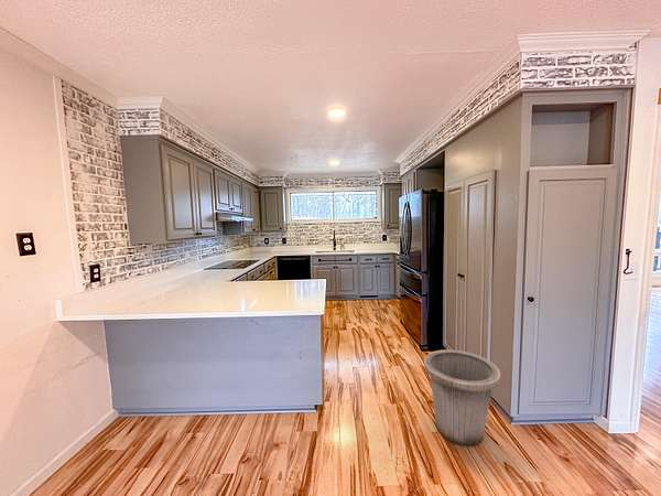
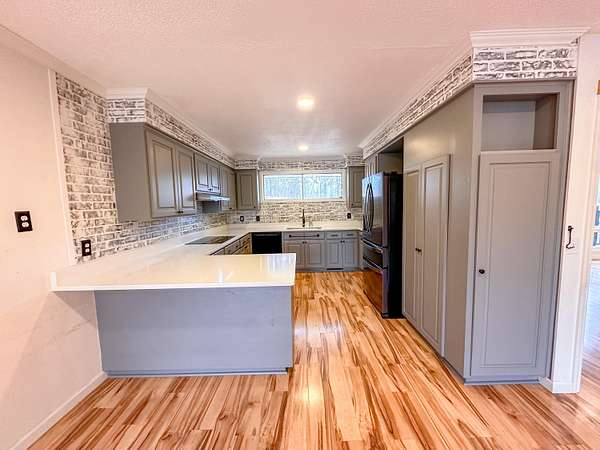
- trash can [423,348,501,448]
